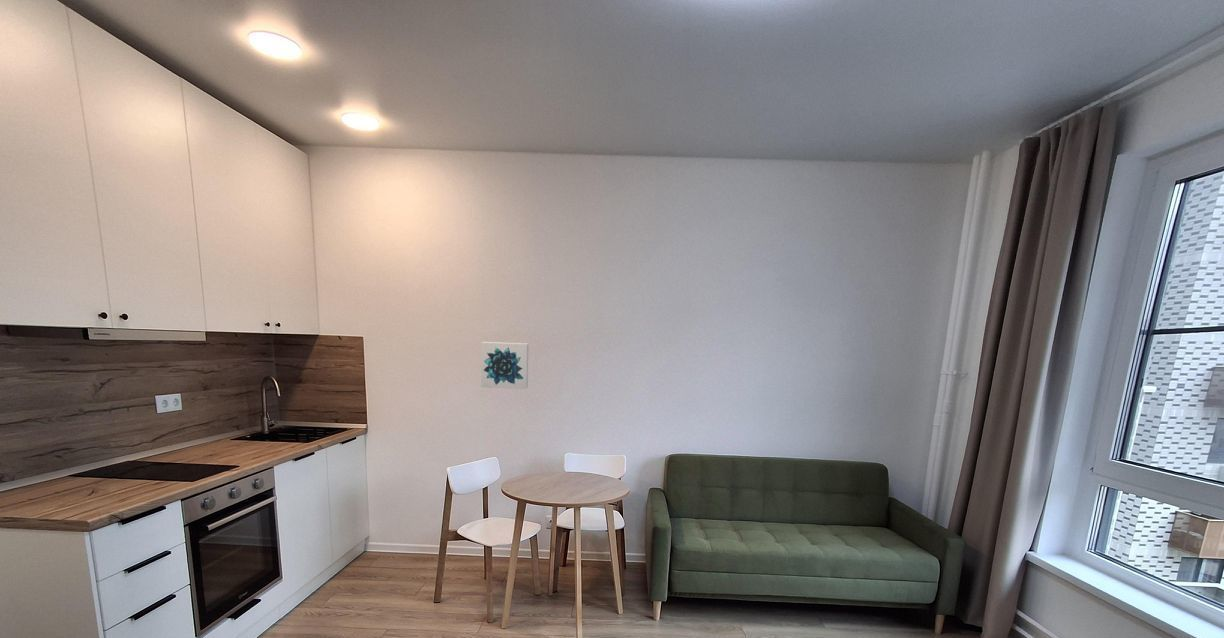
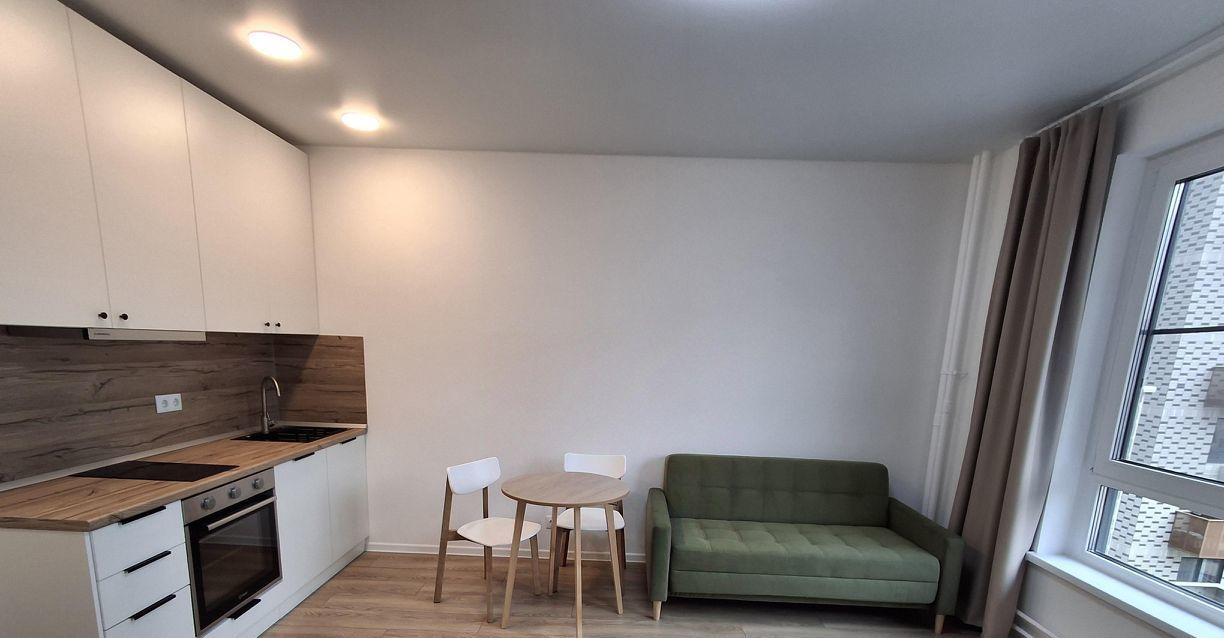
- wall art [480,341,529,390]
